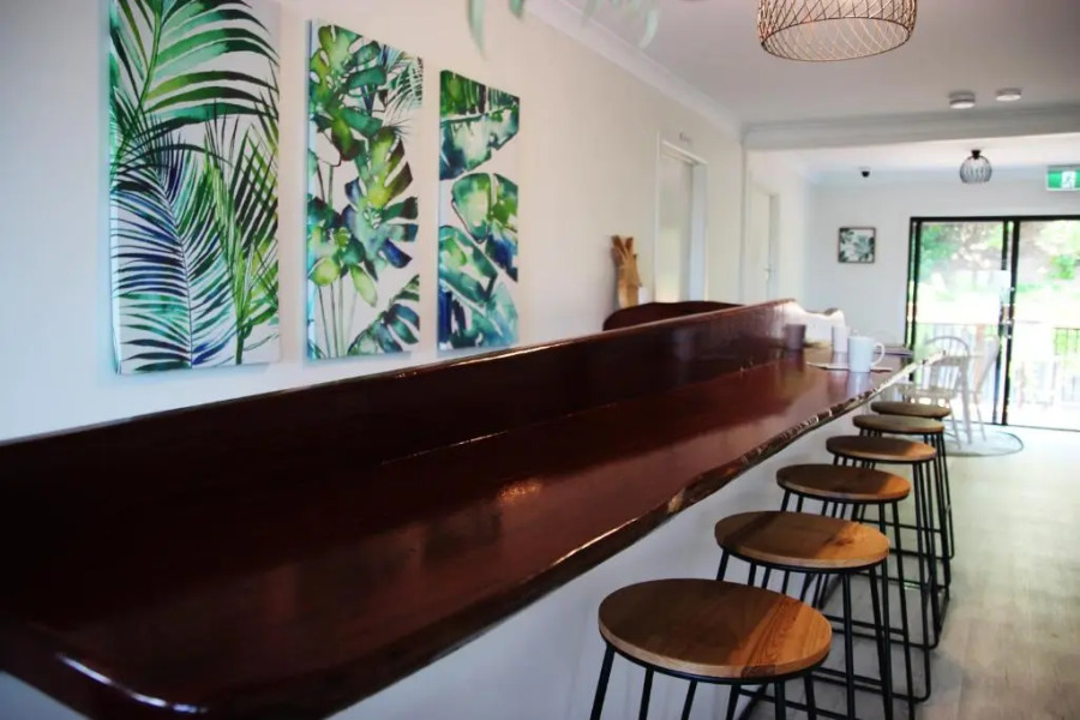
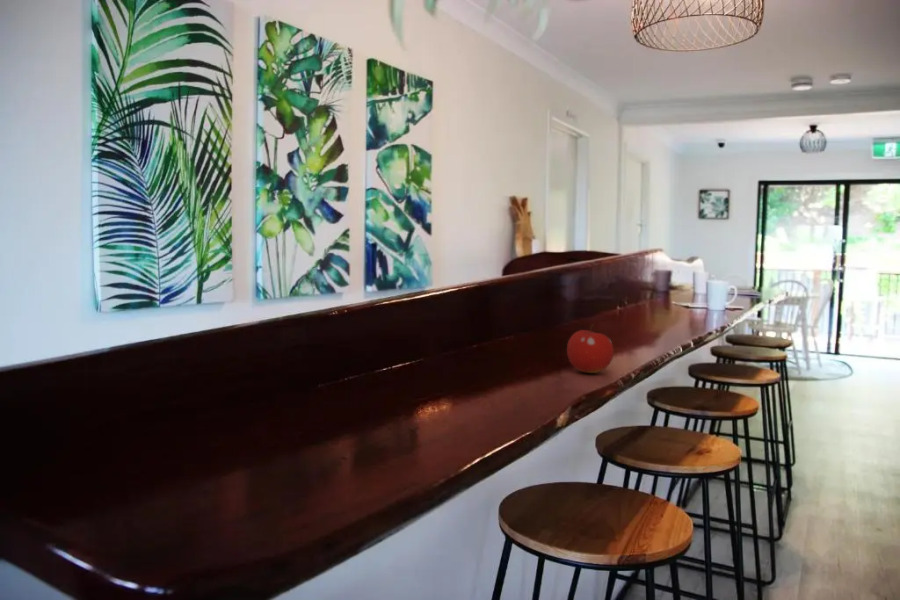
+ fruit [566,323,615,374]
